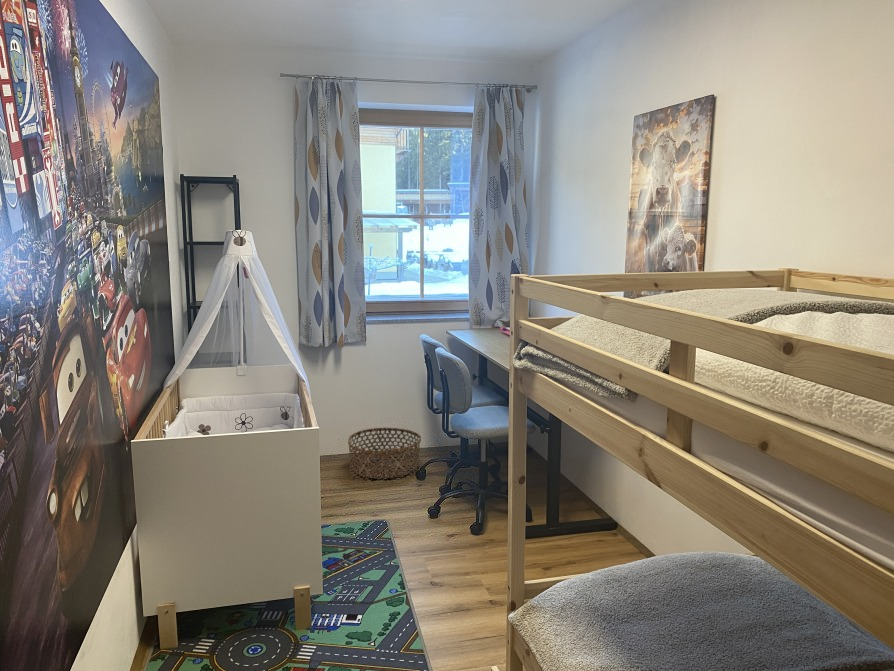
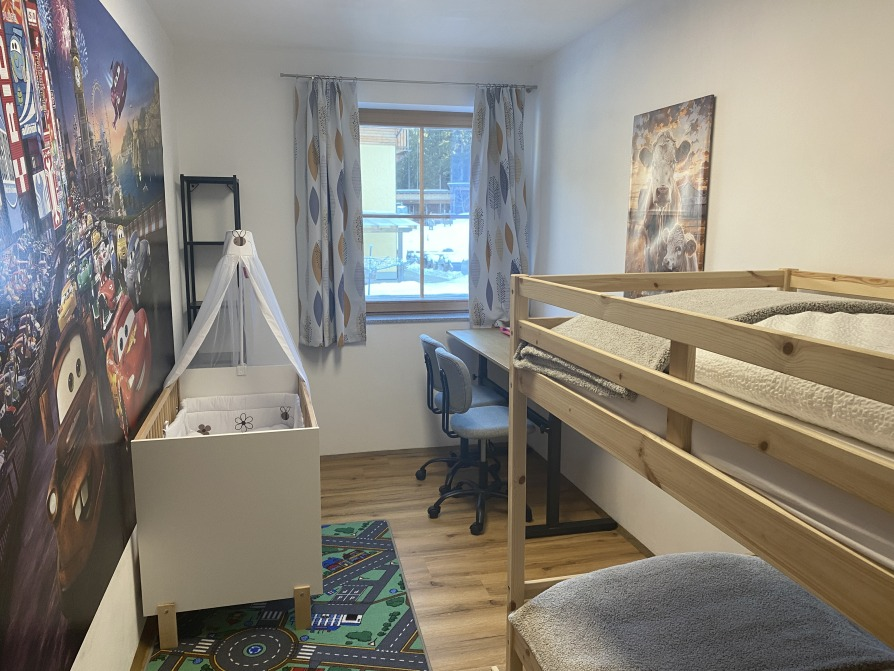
- basket [347,426,422,480]
